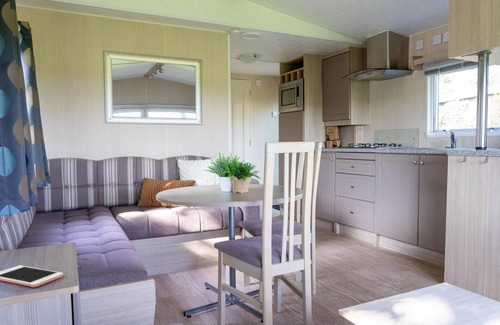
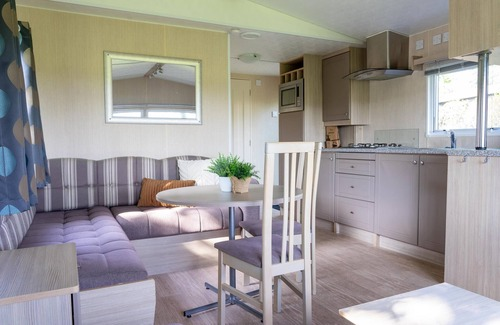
- cell phone [0,264,64,288]
